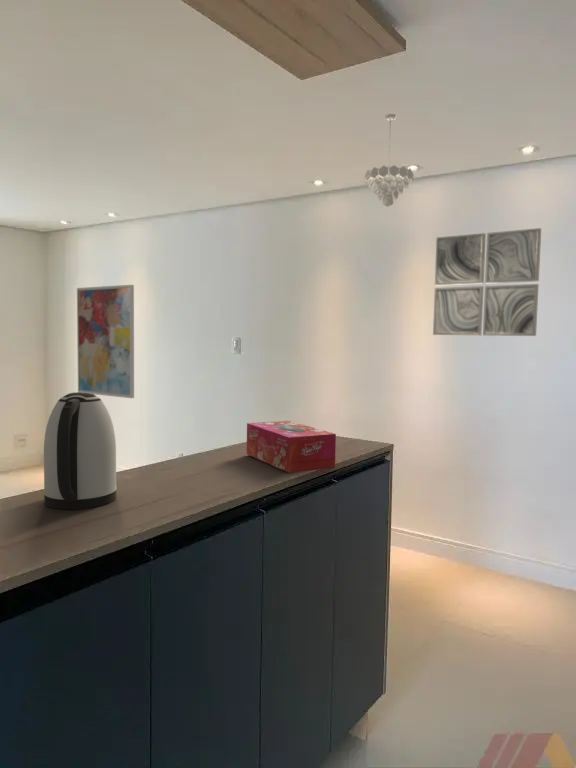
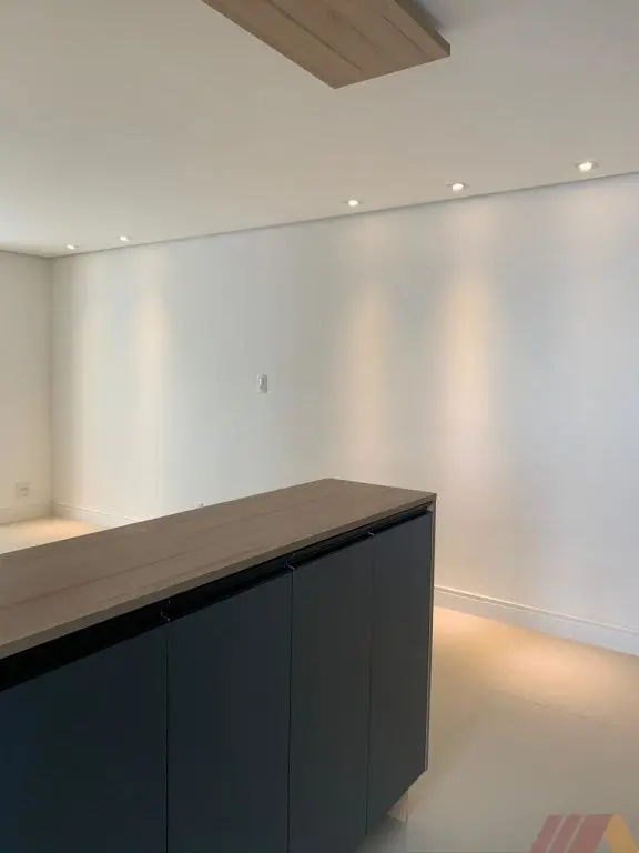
- wall art [76,284,135,399]
- kettle [43,391,118,510]
- pendant light [363,113,415,208]
- wall art [432,227,542,337]
- tissue box [246,420,337,474]
